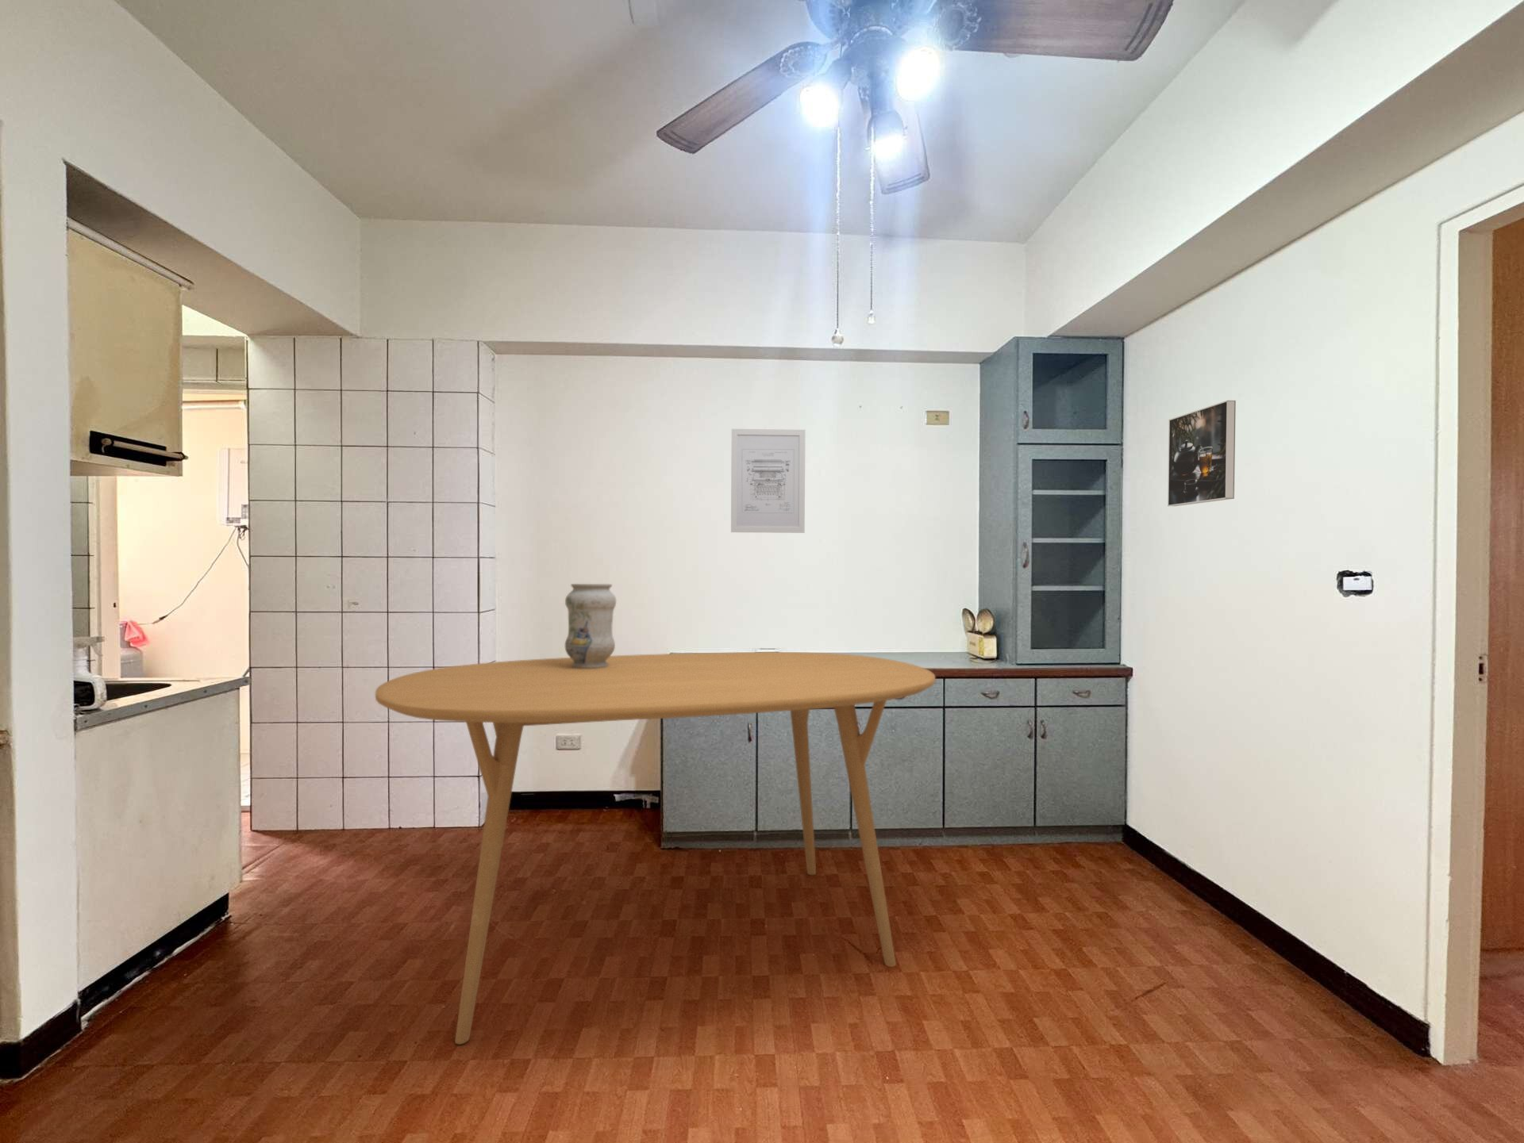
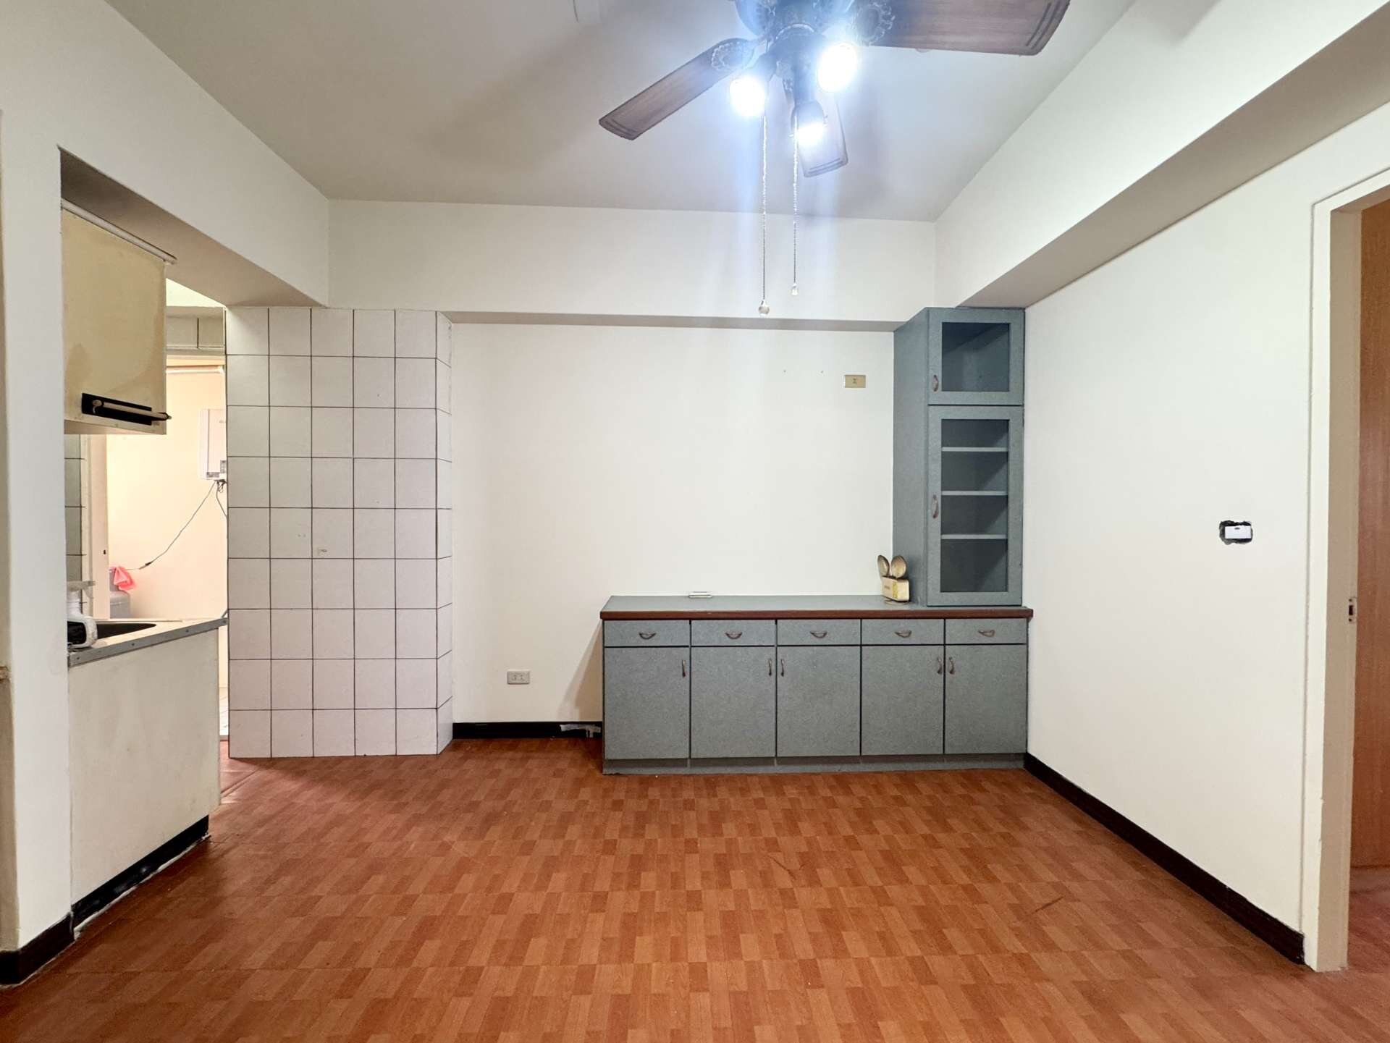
- wall art [730,429,806,534]
- dining table [375,651,936,1046]
- vase [564,584,617,669]
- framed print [1167,400,1237,507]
